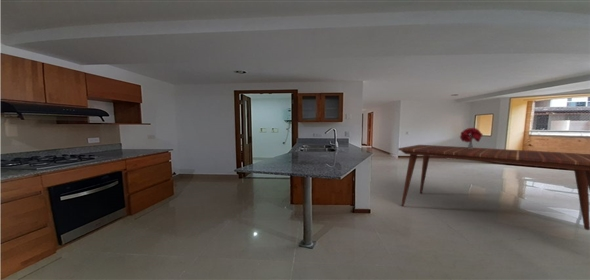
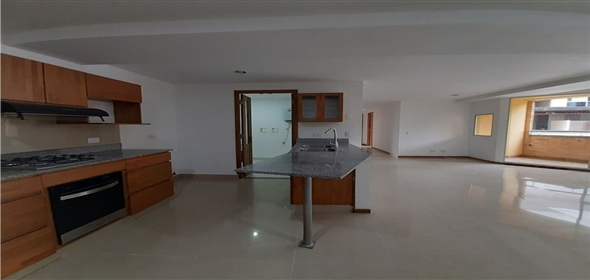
- bouquet [459,127,484,149]
- dining table [397,144,590,231]
